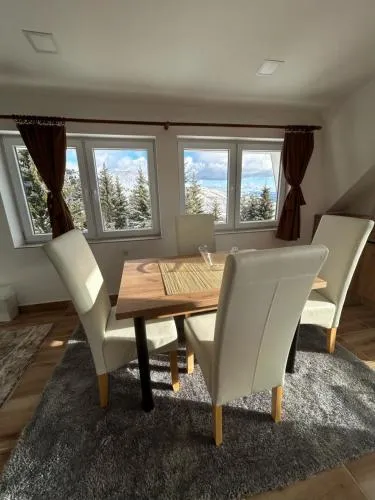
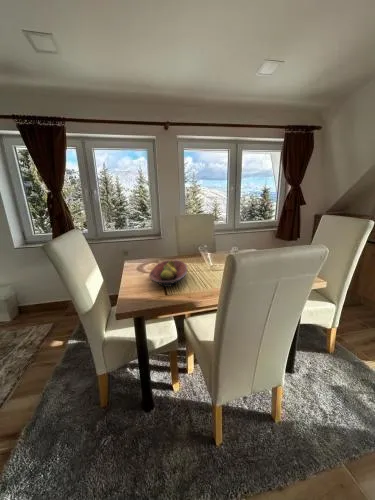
+ fruit bowl [148,259,188,288]
